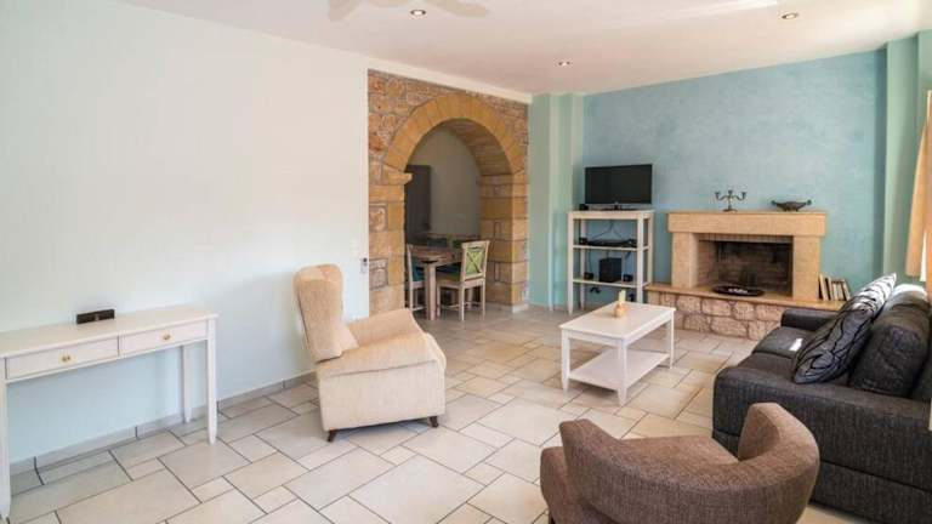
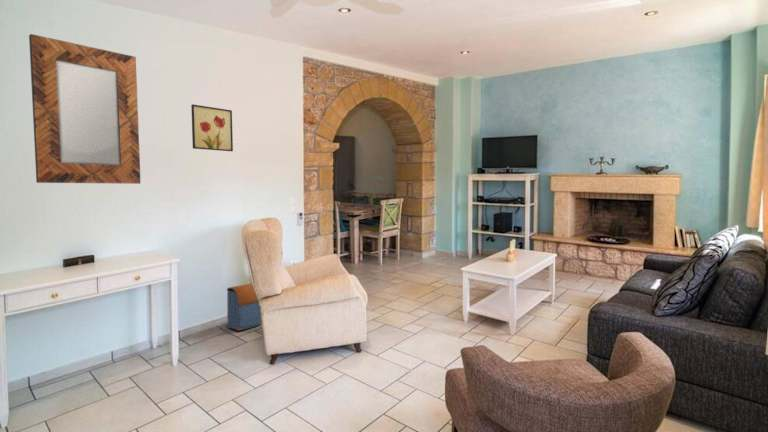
+ wall art [190,103,234,152]
+ backpack [226,282,262,332]
+ home mirror [28,33,141,185]
